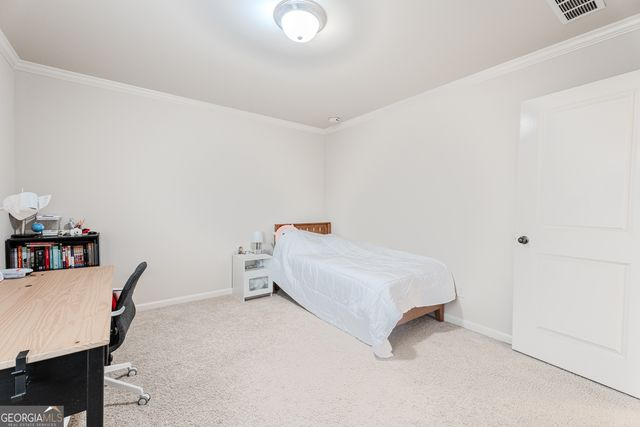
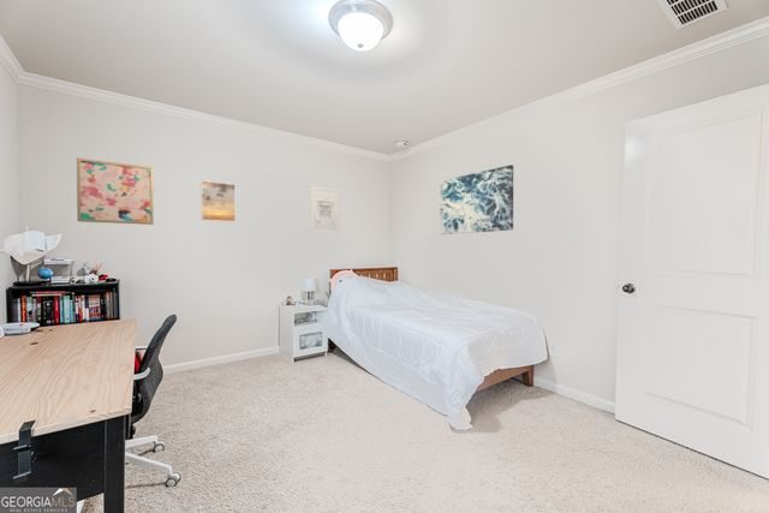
+ wall art [309,185,340,234]
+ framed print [199,179,237,223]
+ wall art [76,157,155,226]
+ wall art [439,163,514,235]
